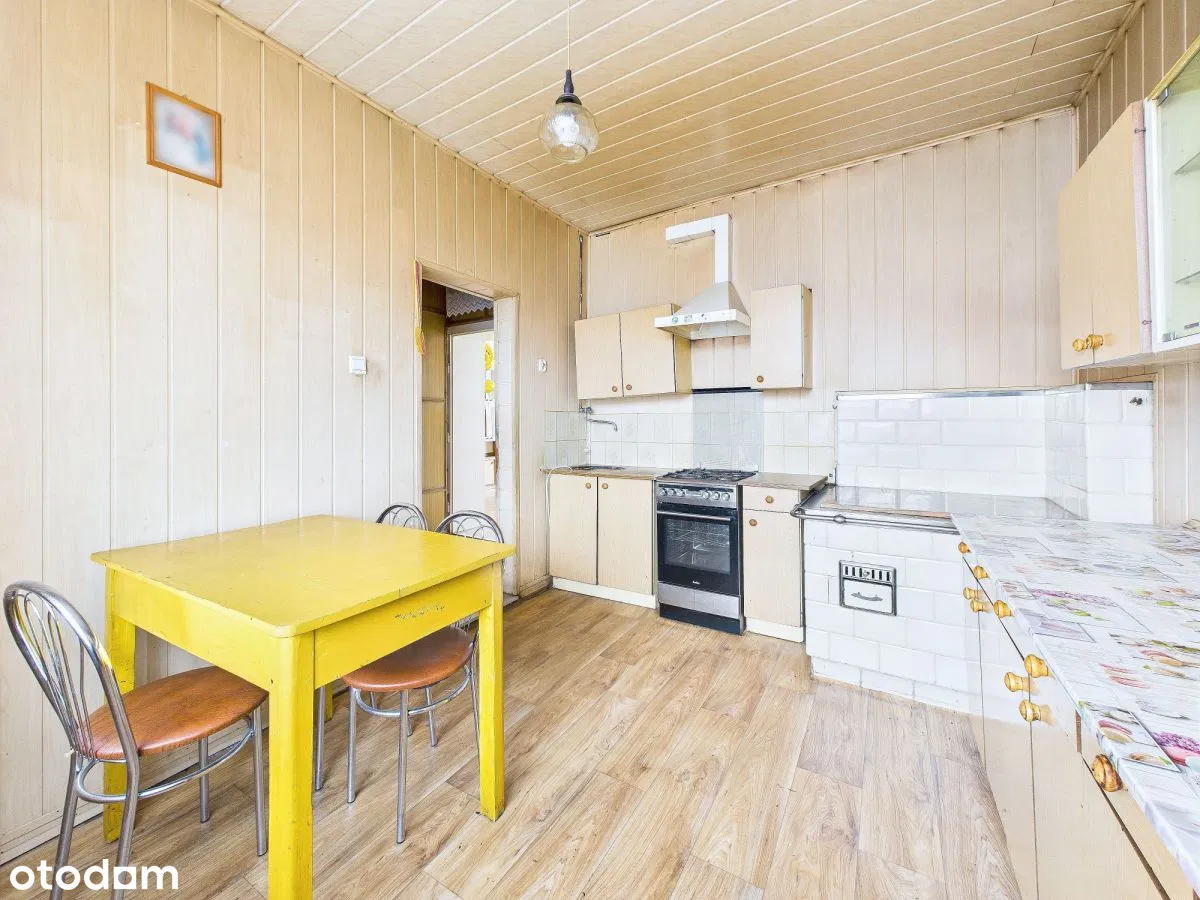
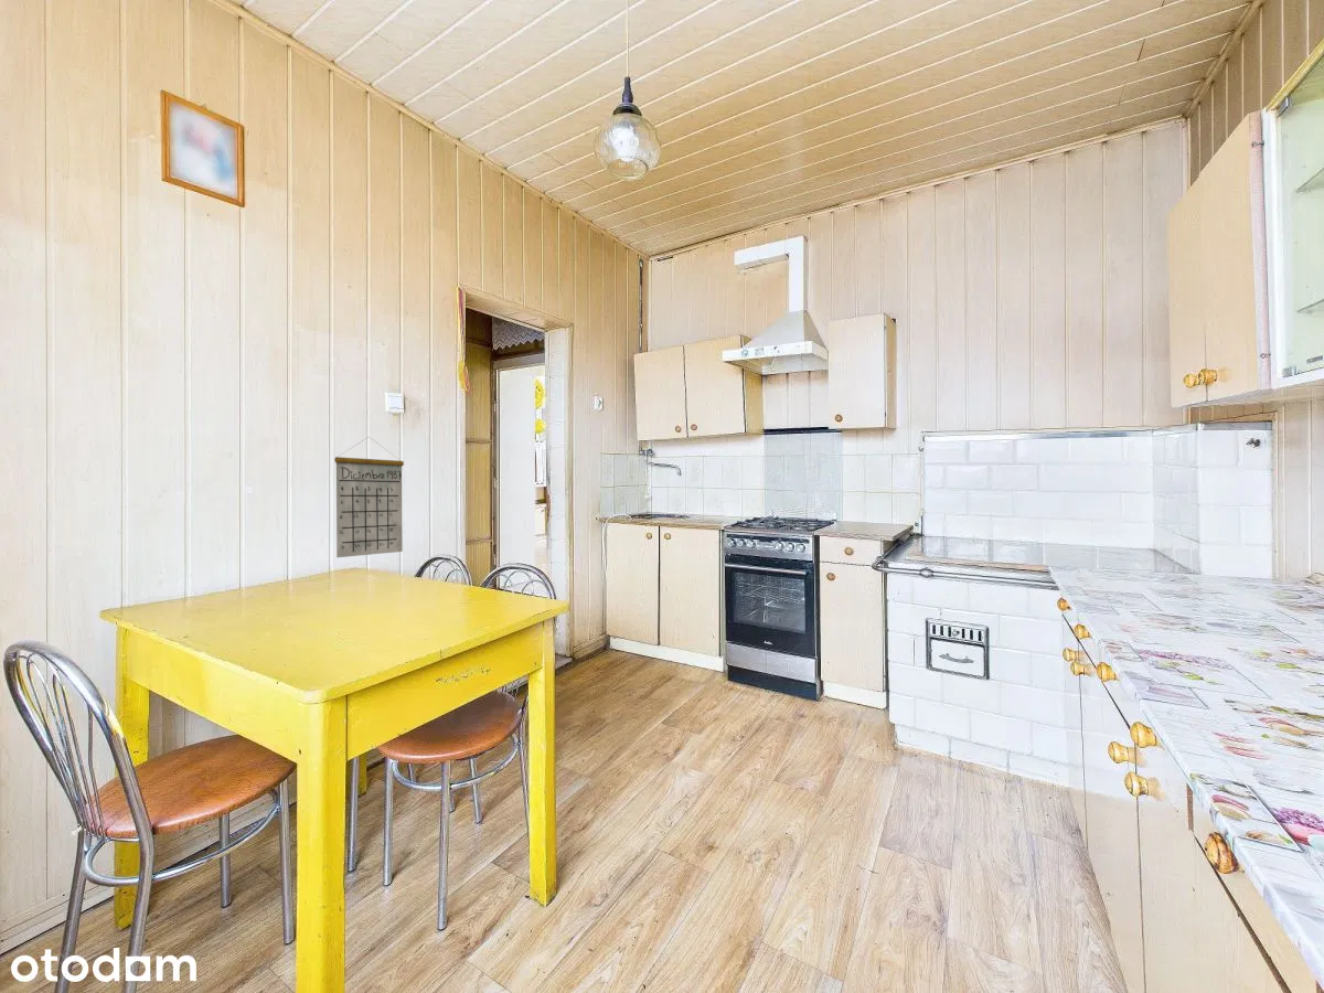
+ calendar [333,436,405,558]
